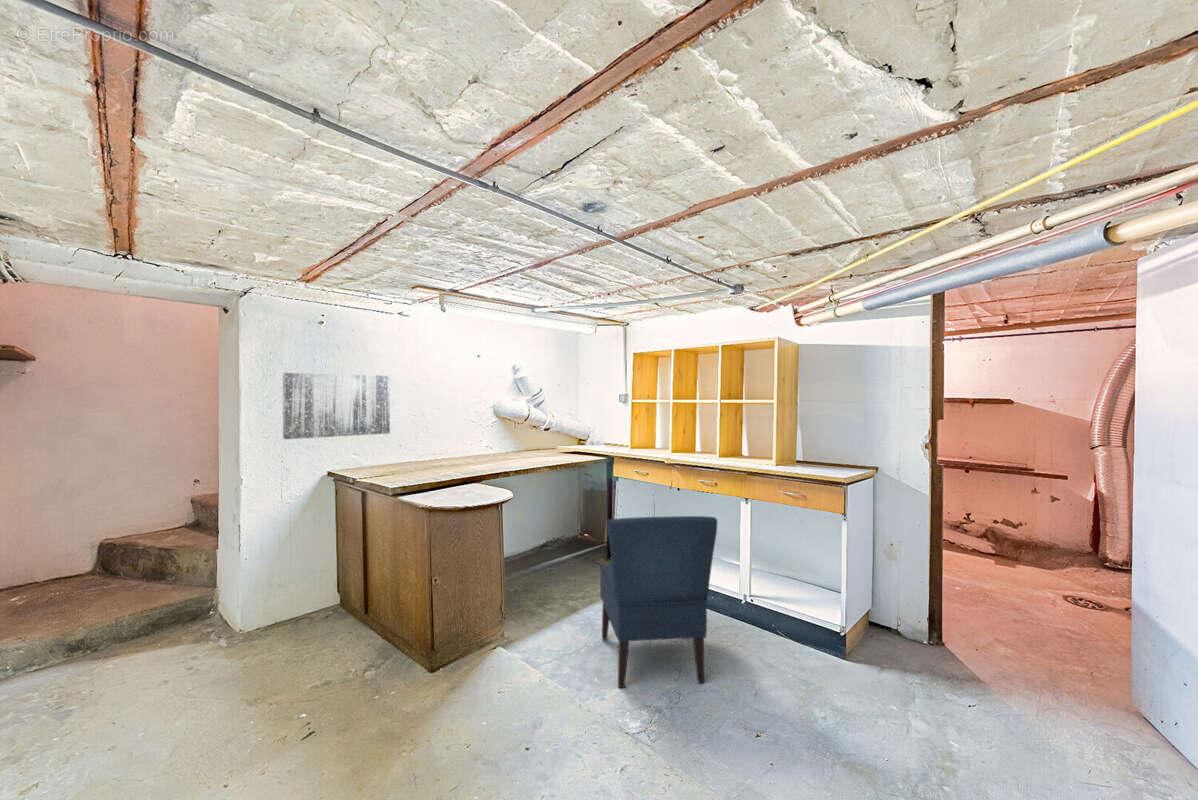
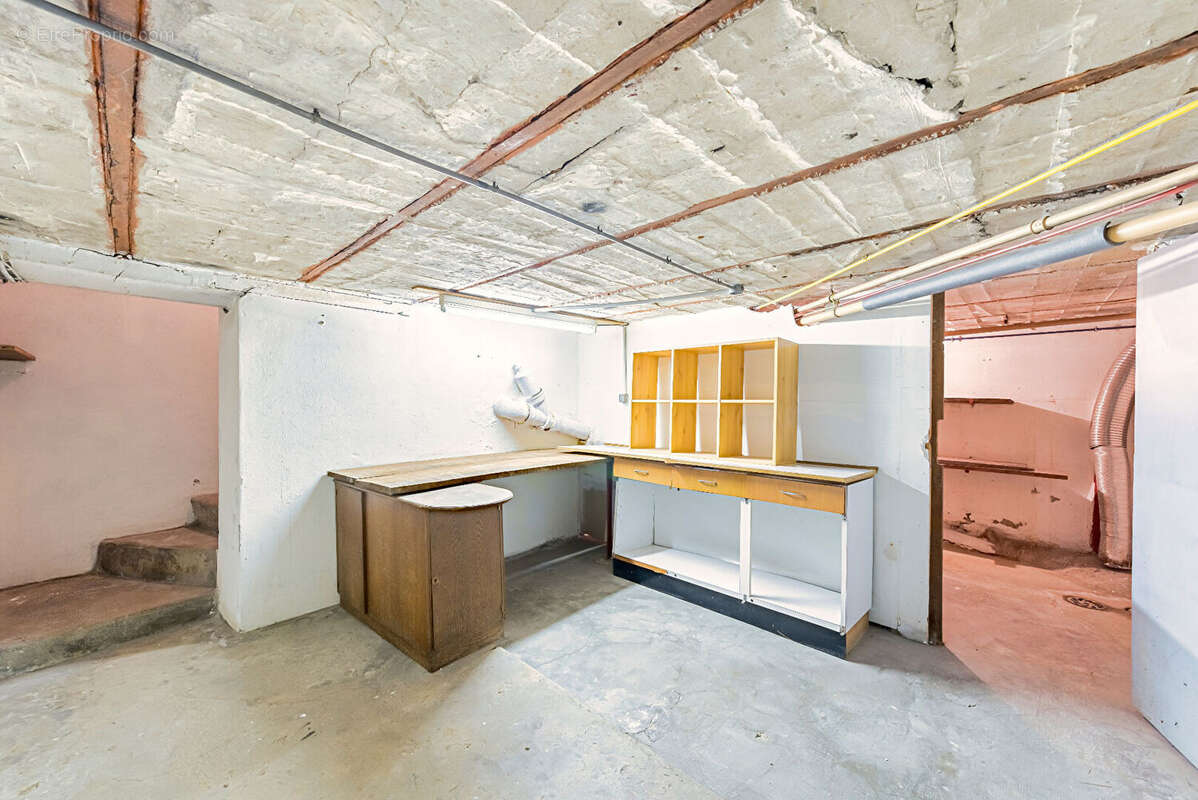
- chair [599,515,719,689]
- wall art [282,372,391,440]
